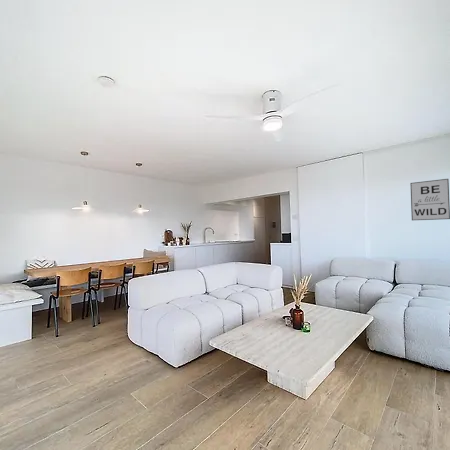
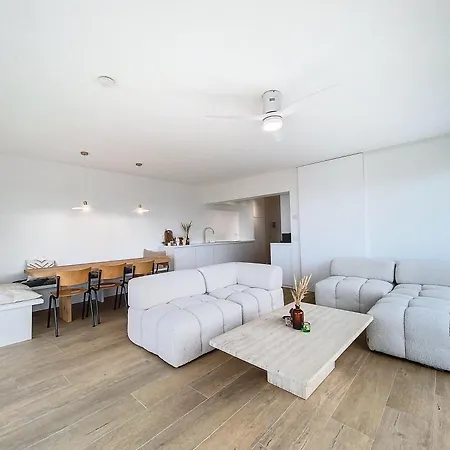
- wall art [409,178,450,221]
